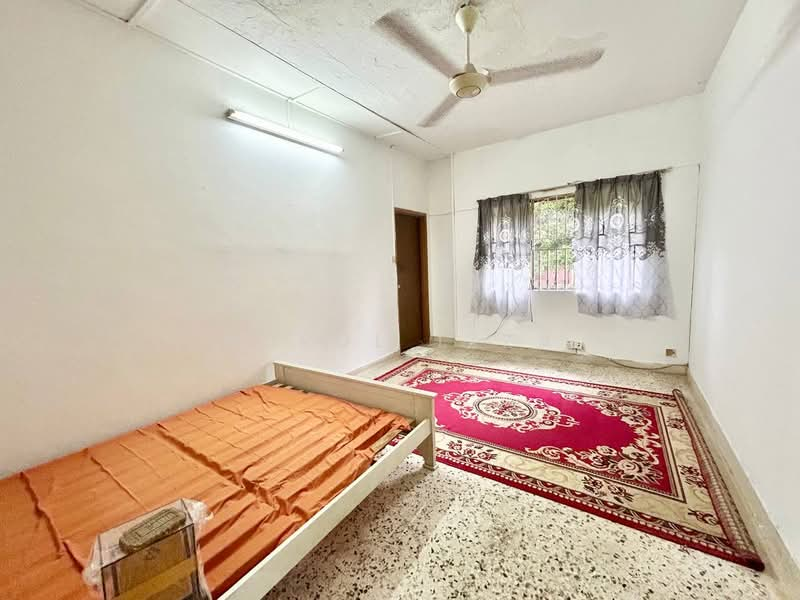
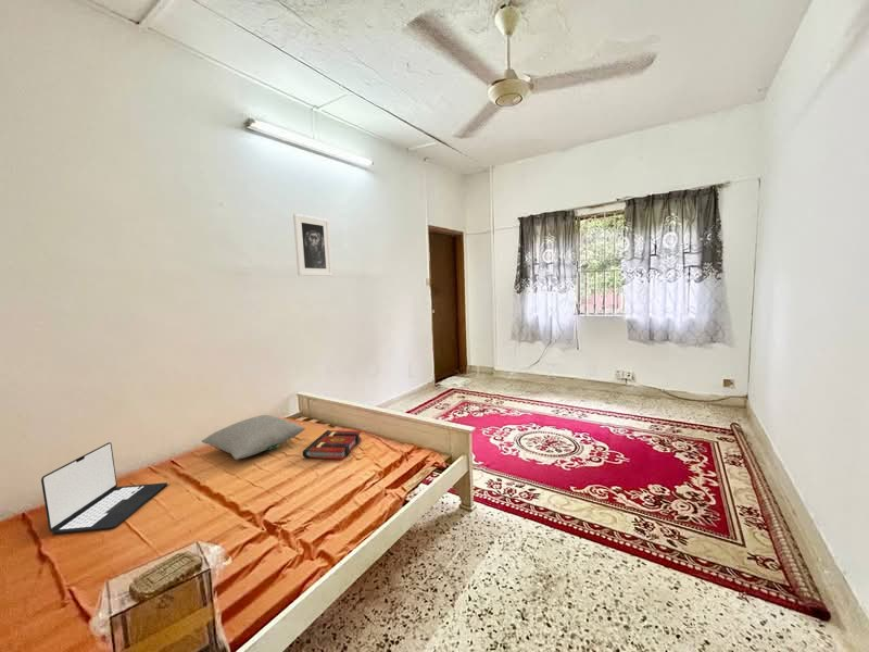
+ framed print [292,213,333,277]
+ laptop [40,441,168,535]
+ pillow [201,414,306,461]
+ book [302,429,363,461]
